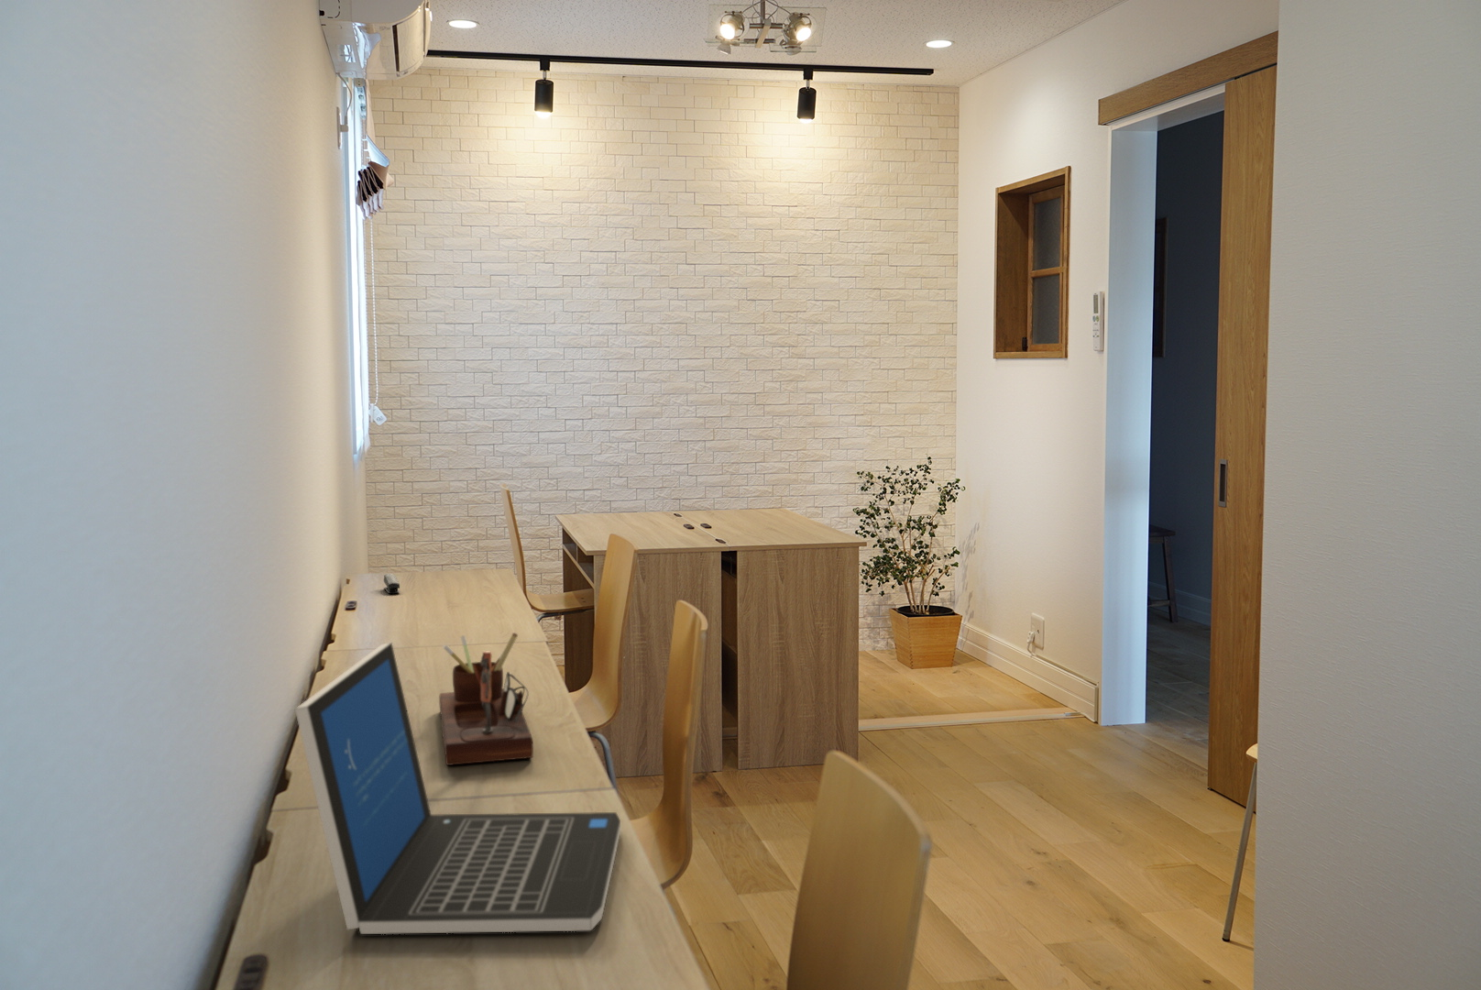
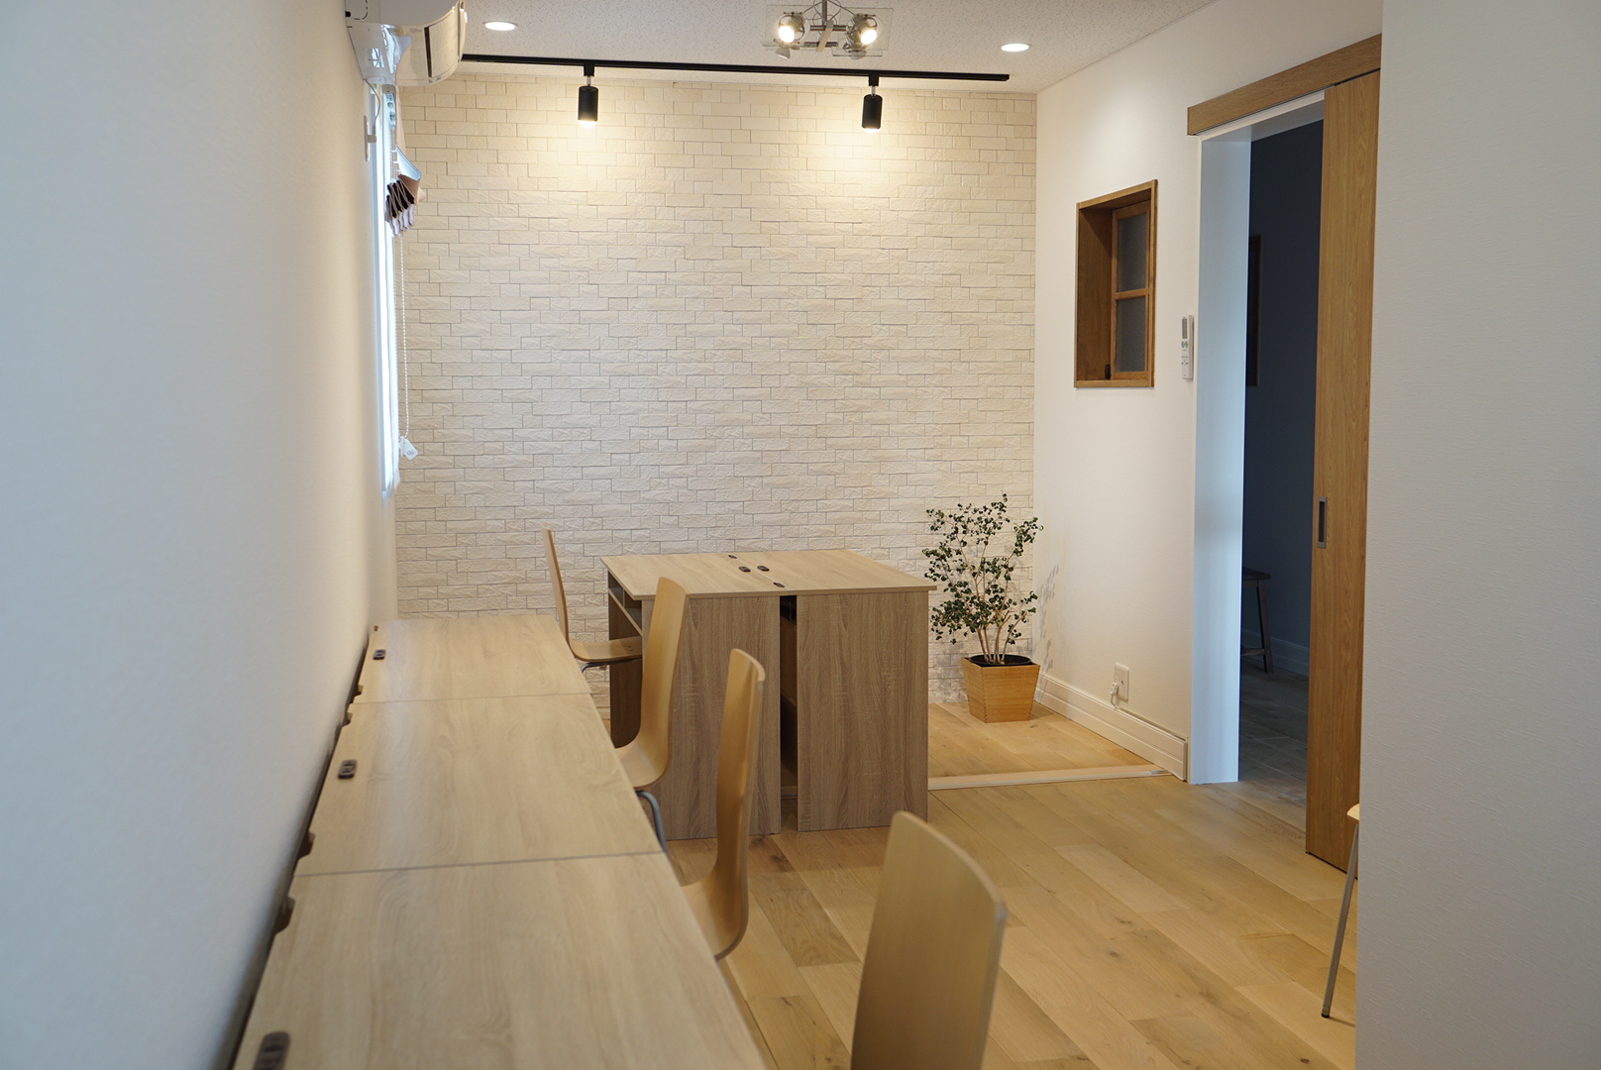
- laptop [294,642,622,935]
- stapler [383,573,401,594]
- desk organizer [438,632,535,767]
